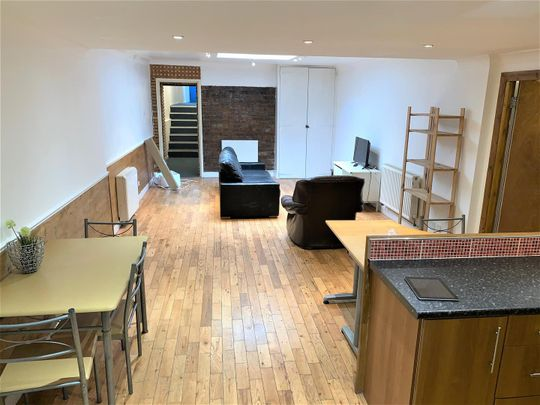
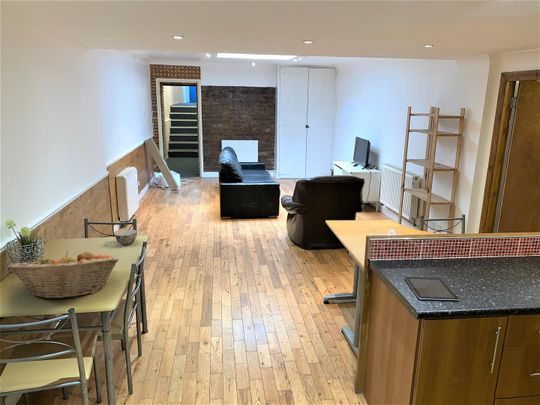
+ fruit basket [7,250,120,300]
+ soup bowl [113,228,138,247]
